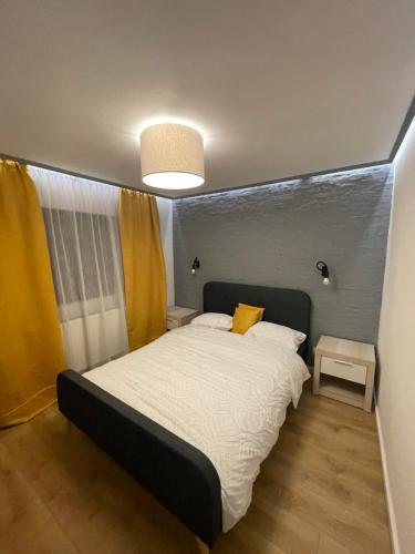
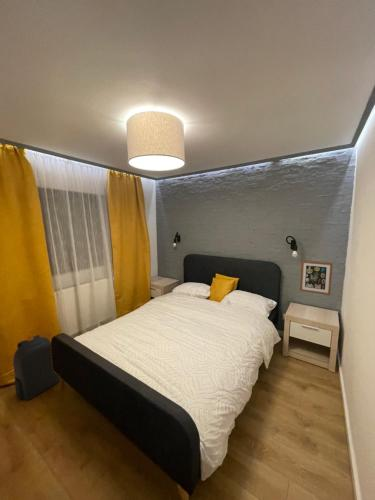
+ wall art [299,260,334,296]
+ backpack [12,334,61,401]
